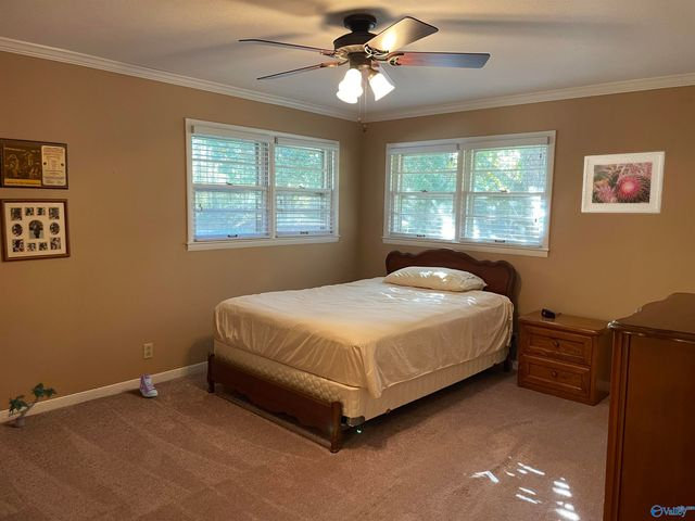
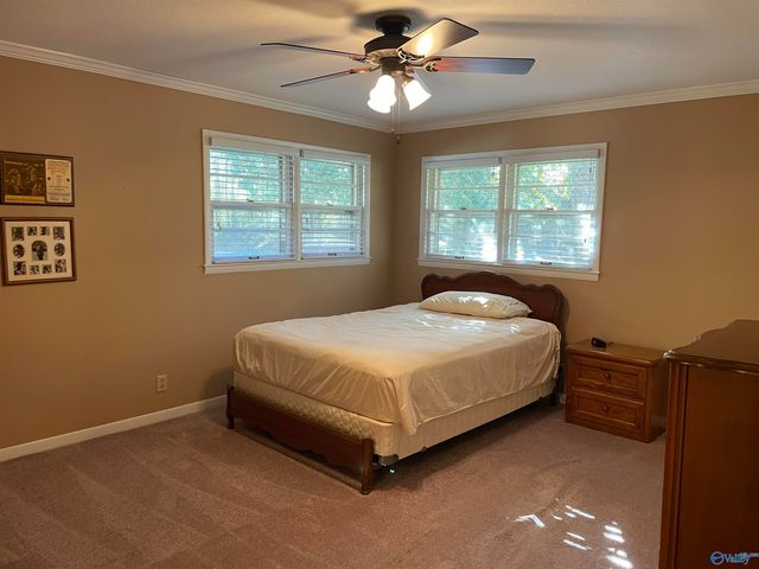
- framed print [581,151,666,214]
- potted plant [7,382,60,428]
- sneaker [139,373,159,397]
